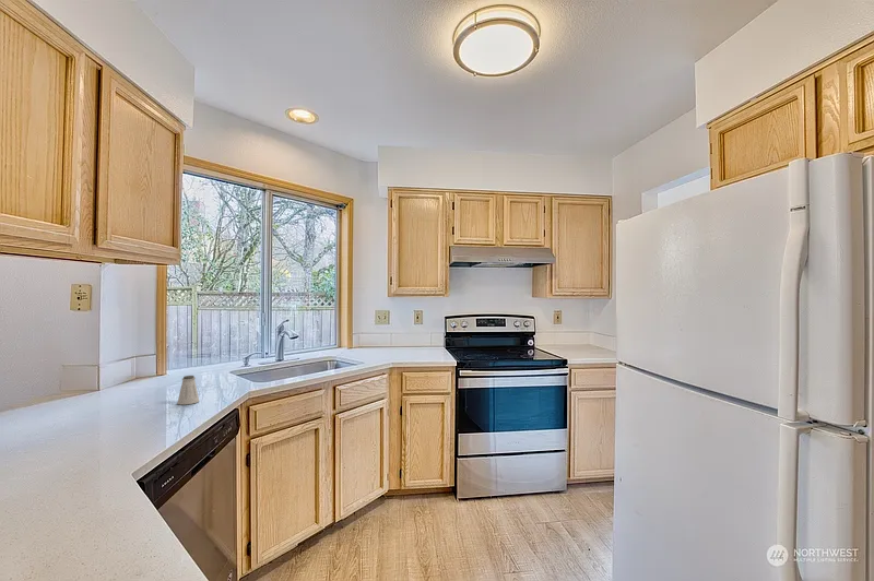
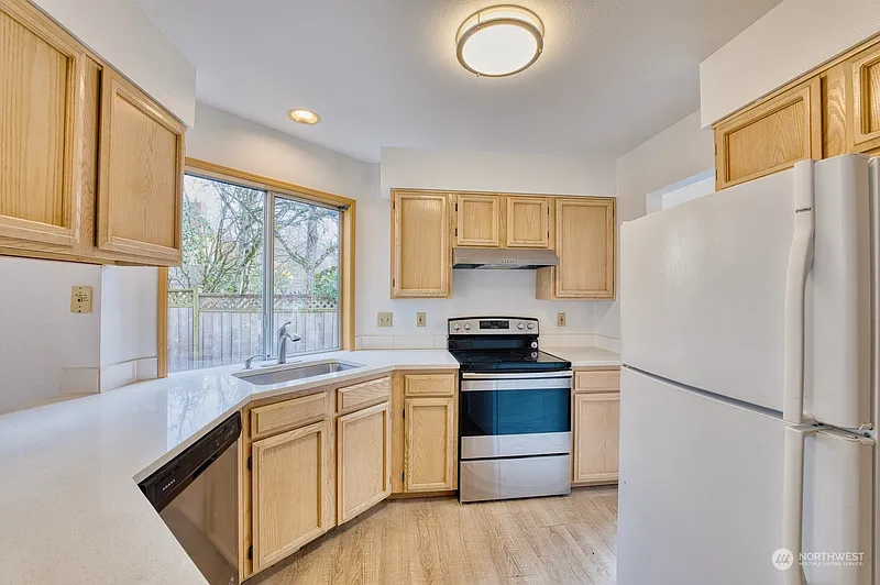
- saltshaker [176,375,200,405]
